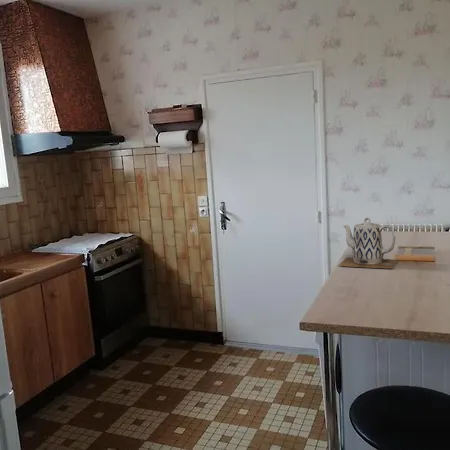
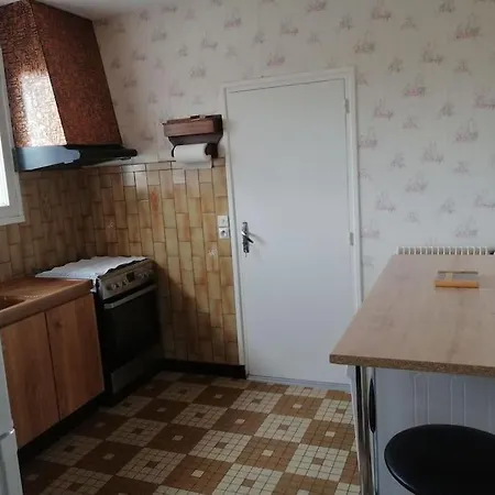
- teapot [337,217,399,270]
